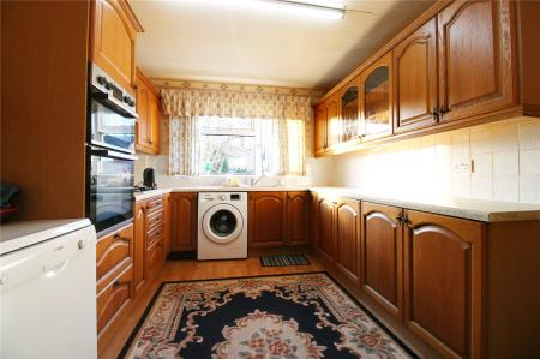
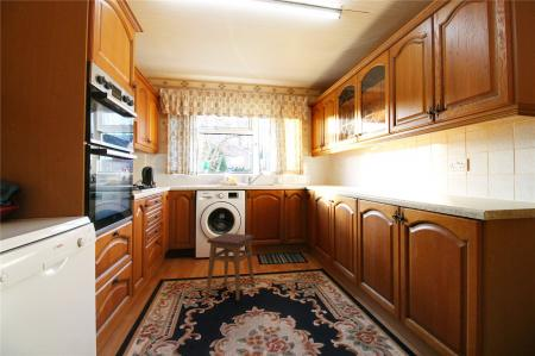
+ stool [206,232,256,301]
